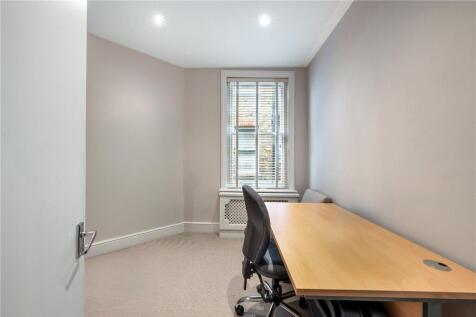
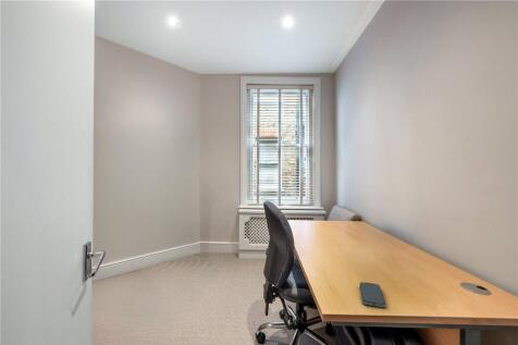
+ smartphone [359,281,386,308]
